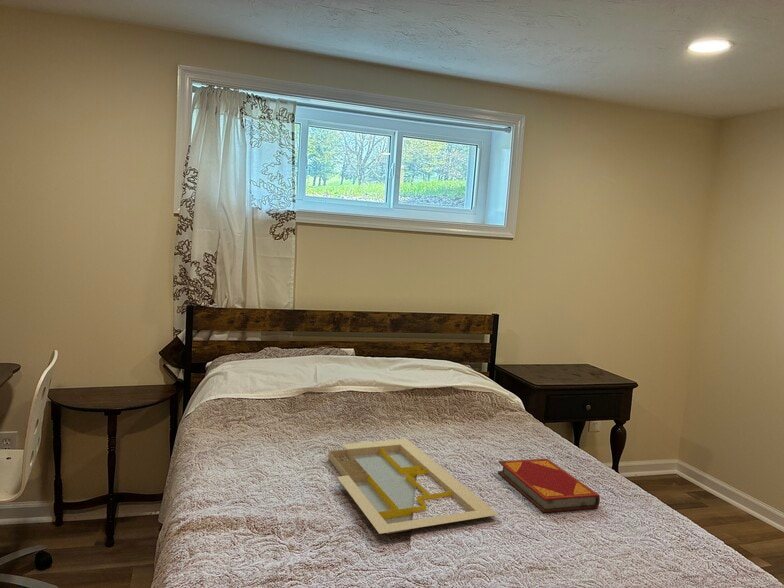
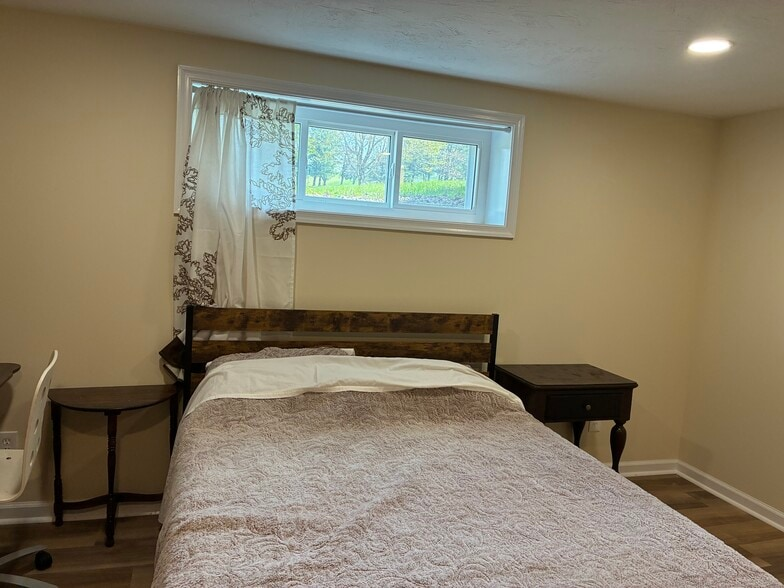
- serving tray [328,438,500,535]
- hardback book [497,458,601,513]
